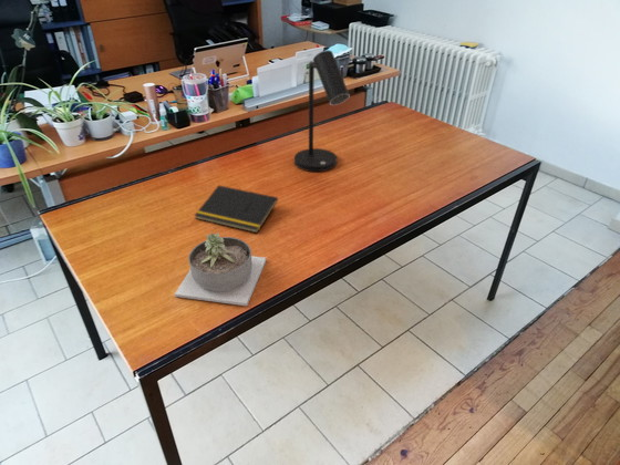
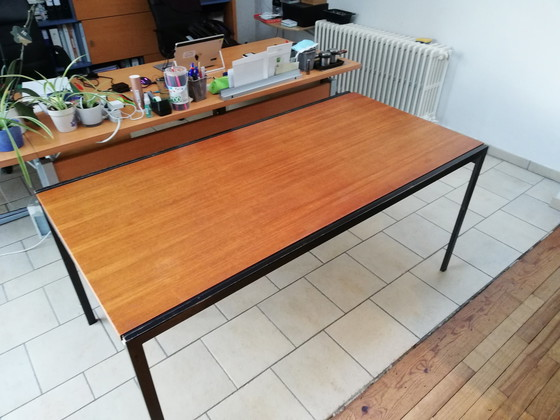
- notepad [194,184,279,234]
- desk lamp [293,49,351,173]
- succulent planter [174,231,268,307]
